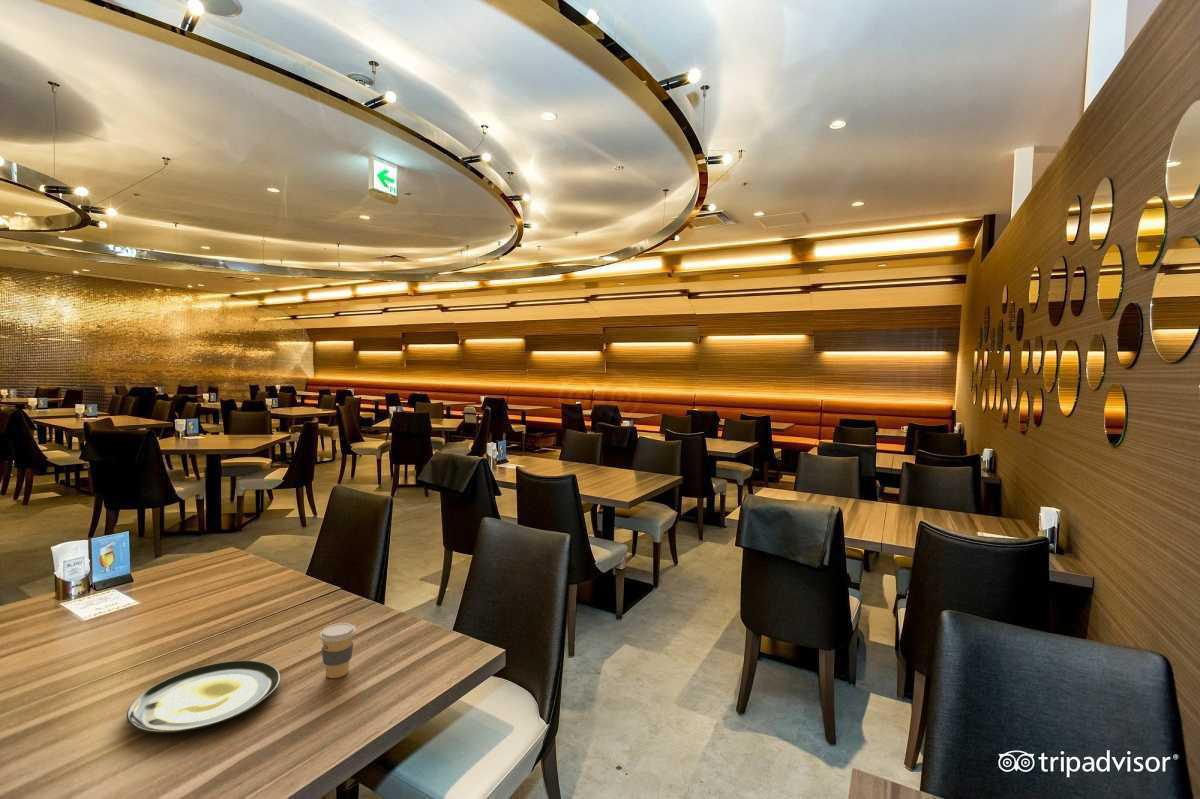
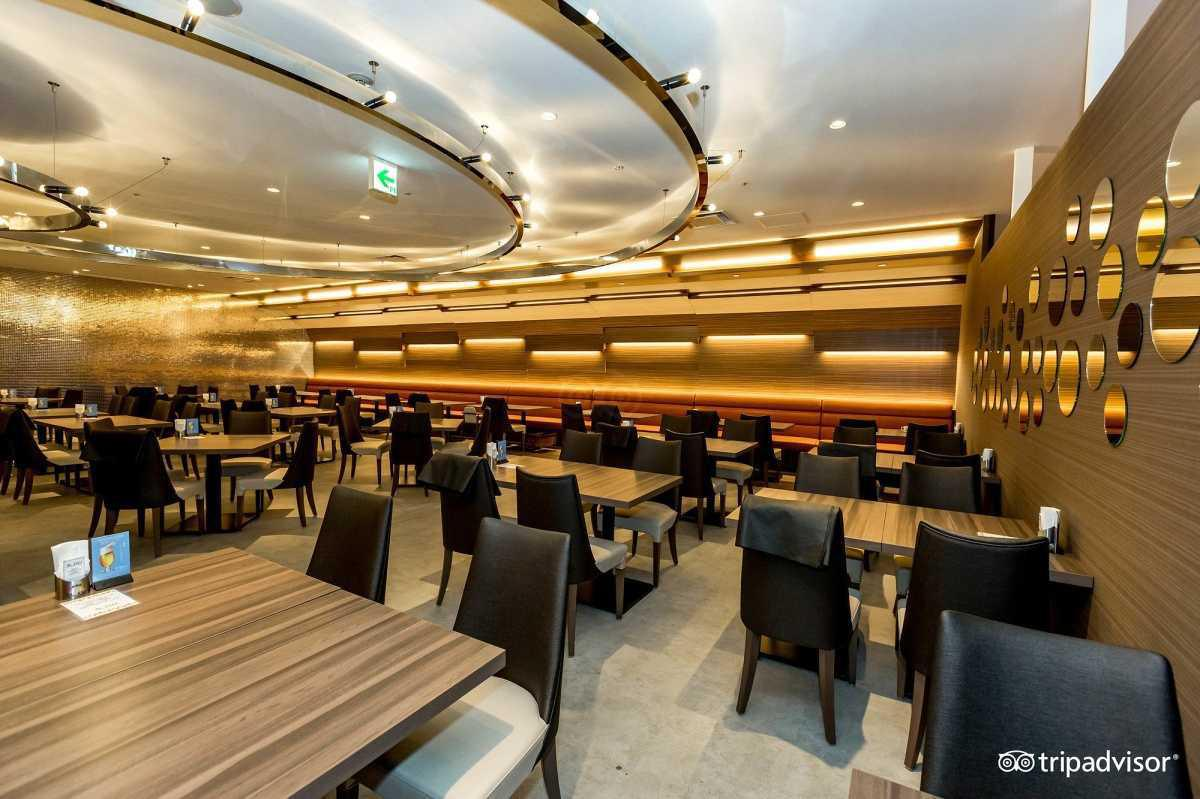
- plate [126,660,281,734]
- coffee cup [318,622,357,679]
